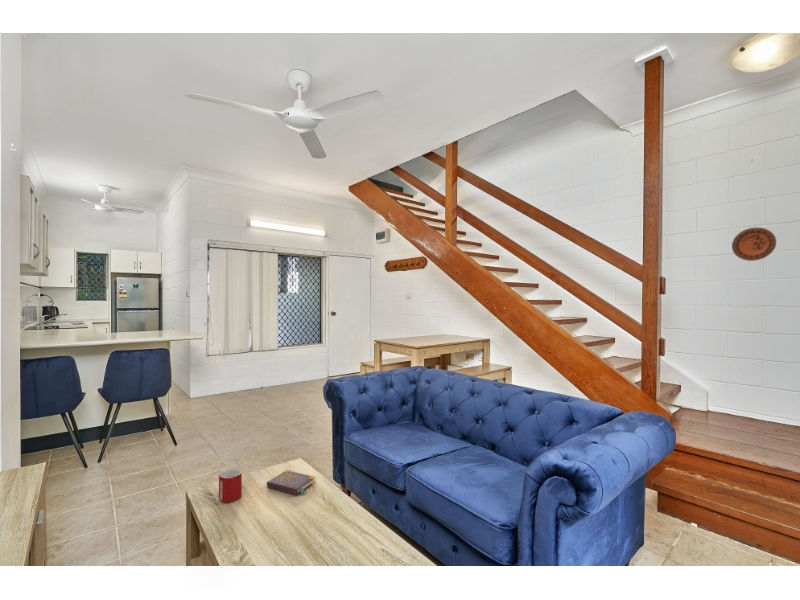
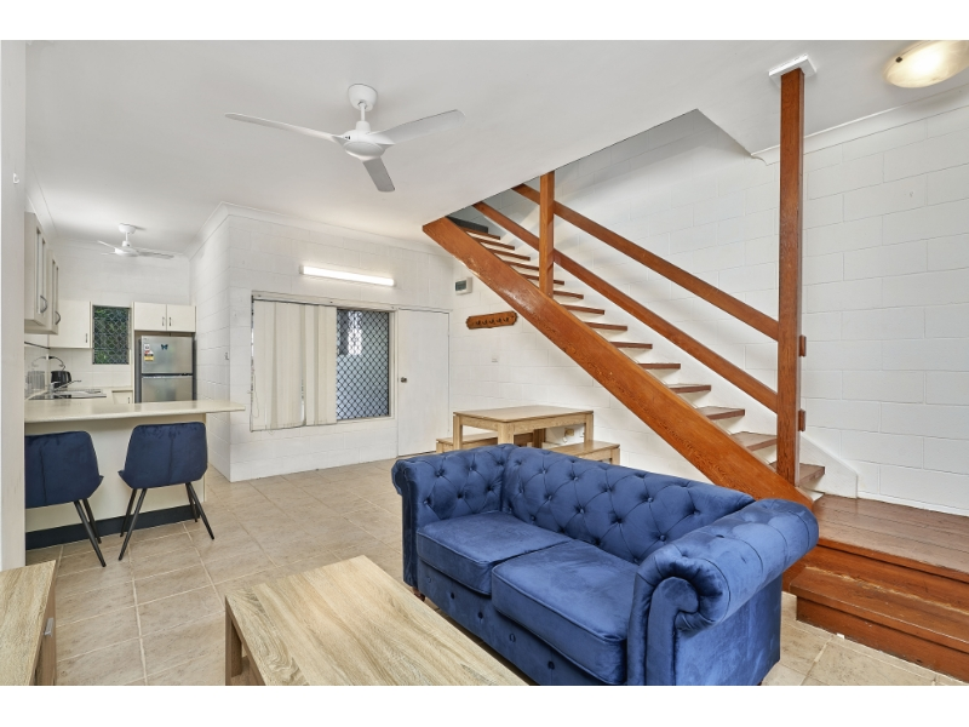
- book [266,469,317,496]
- decorative plate [731,226,777,262]
- mug [218,468,243,504]
